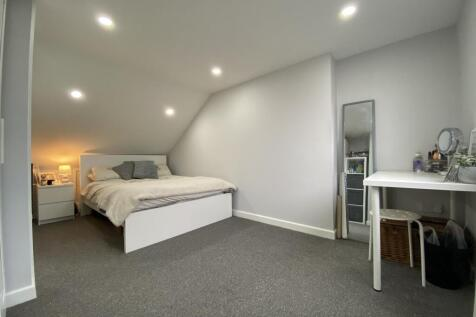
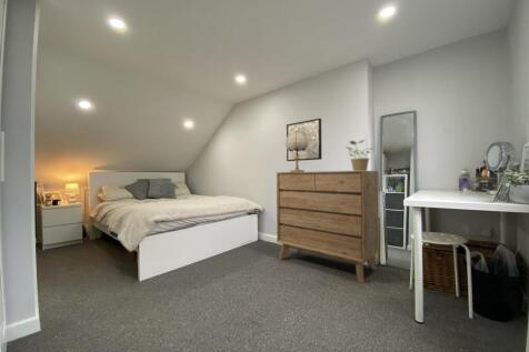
+ table lamp [285,131,309,172]
+ dresser [276,170,380,284]
+ potted plant [346,139,375,171]
+ wall art [286,118,322,162]
